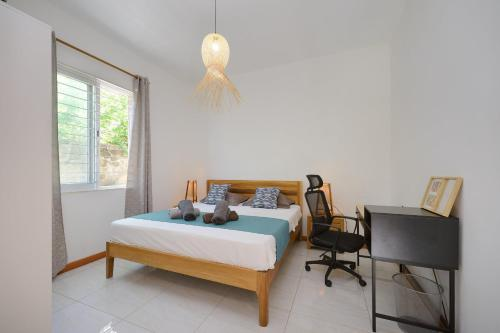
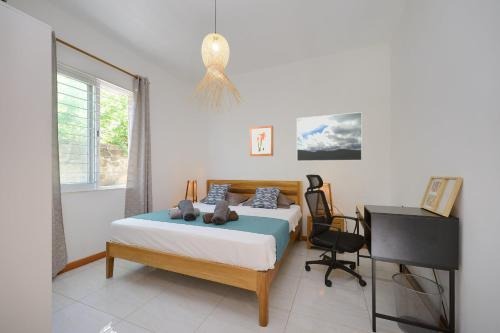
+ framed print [296,111,363,162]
+ wall art [249,125,274,157]
